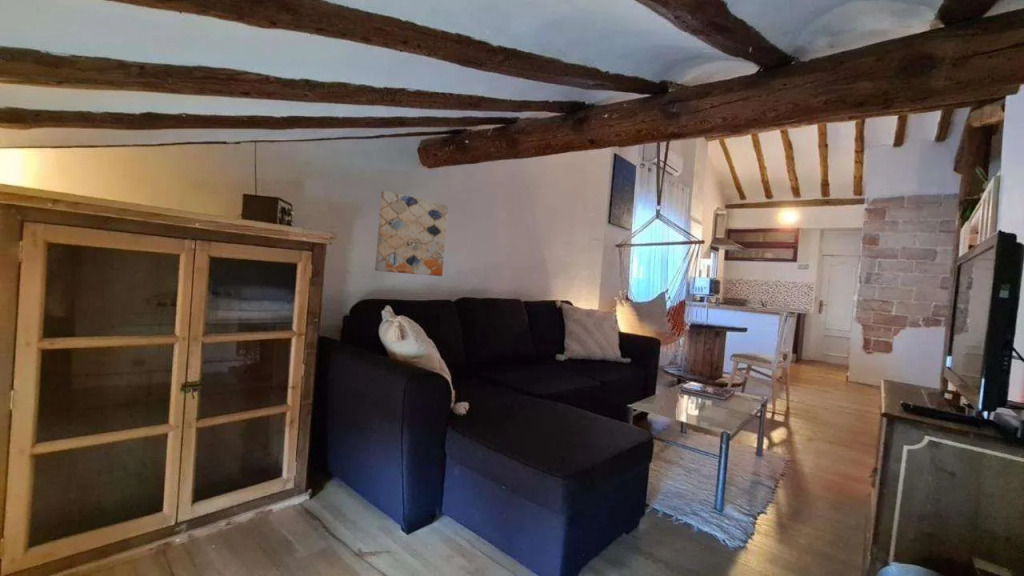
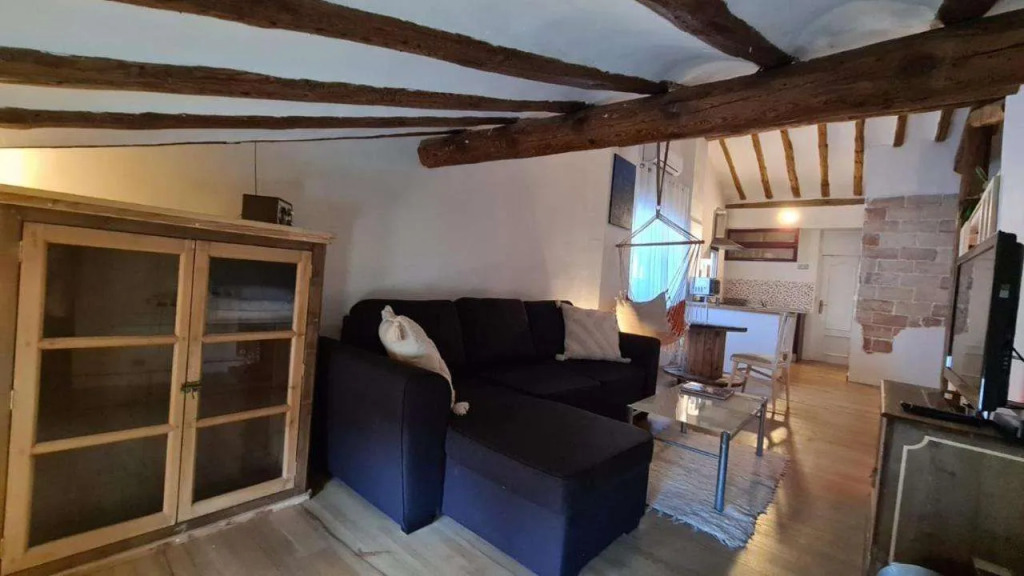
- wall art [374,190,449,277]
